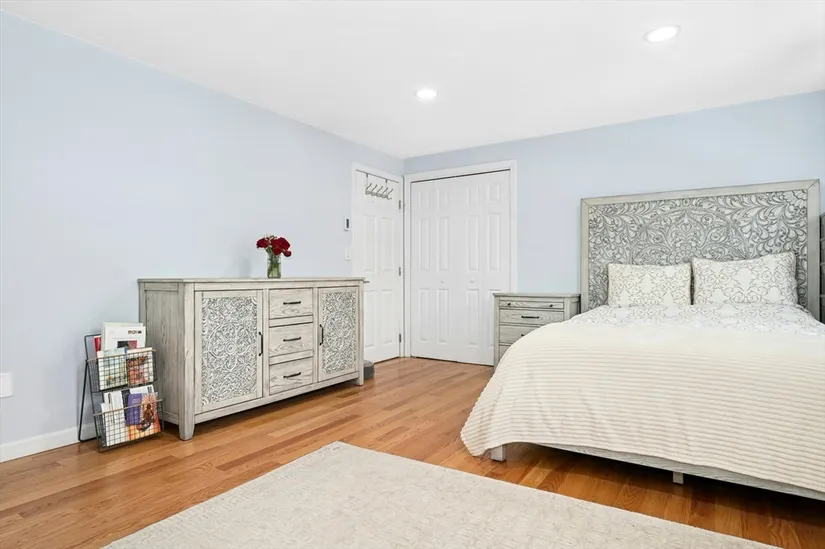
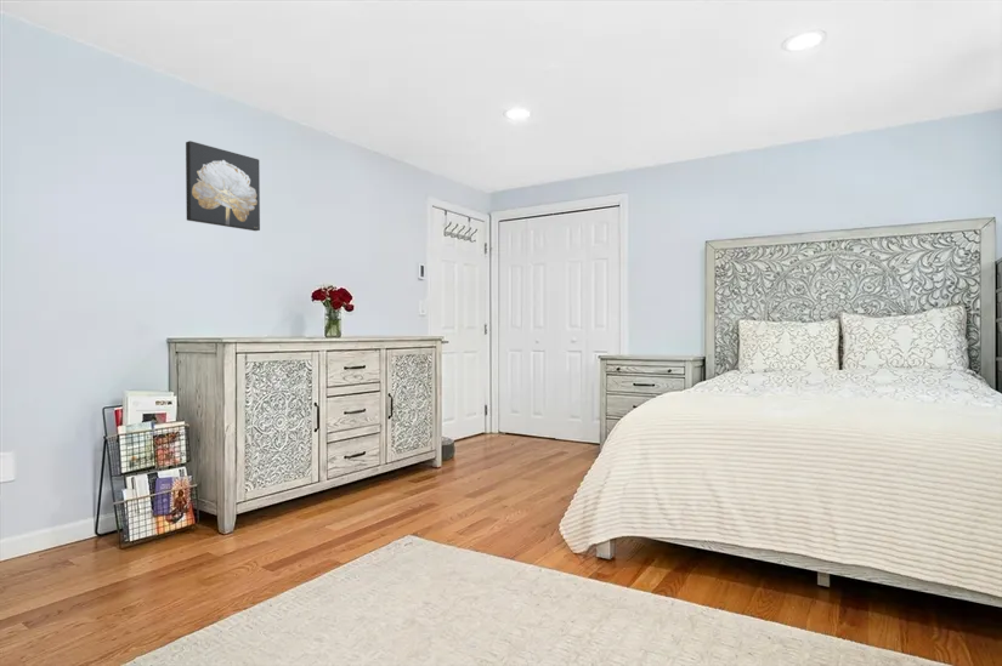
+ wall art [185,140,261,232]
